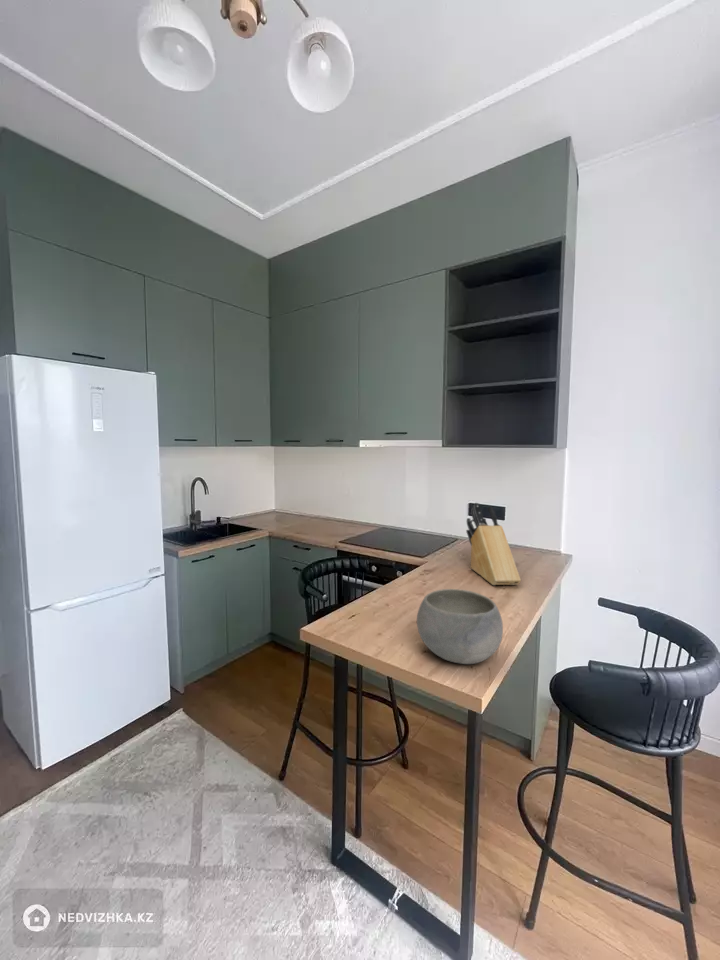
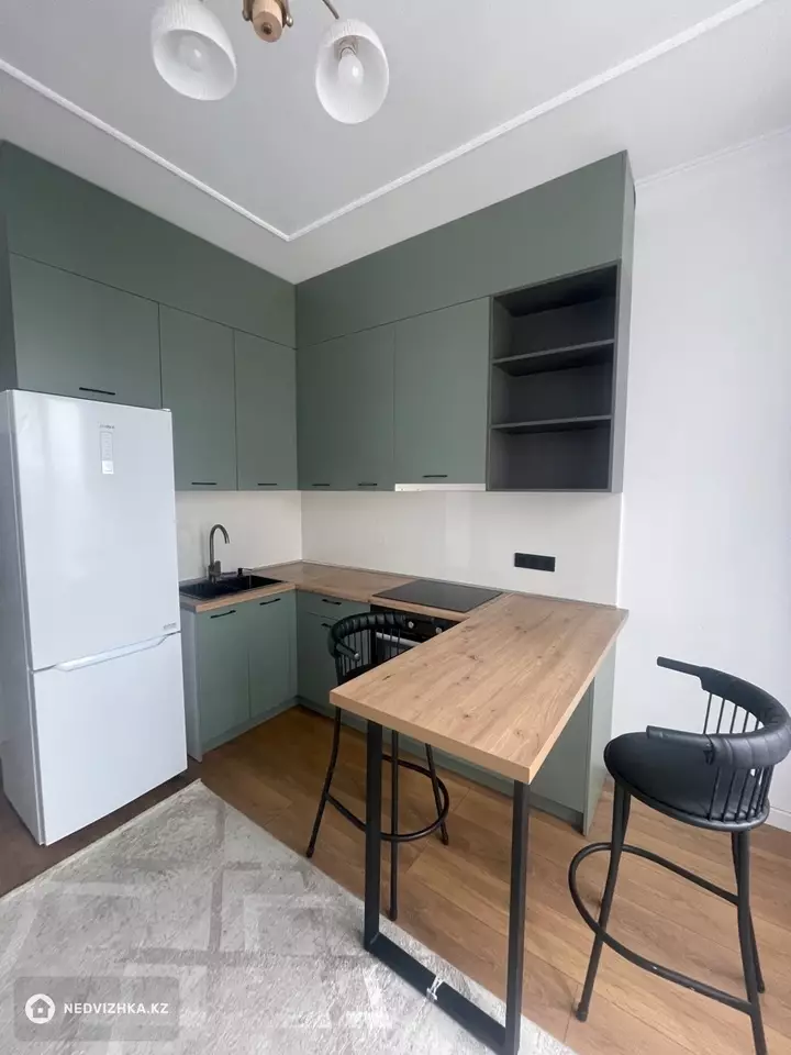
- bowl [416,588,504,665]
- knife block [465,501,522,586]
